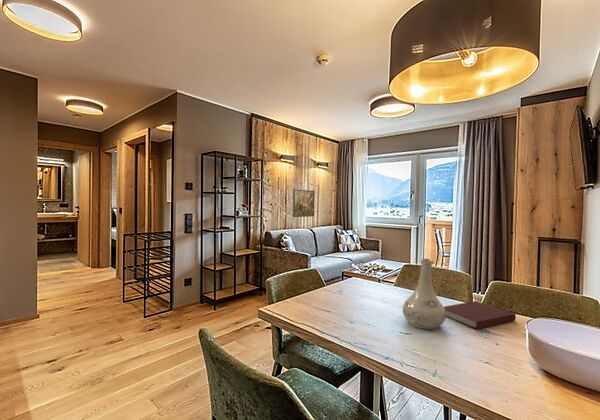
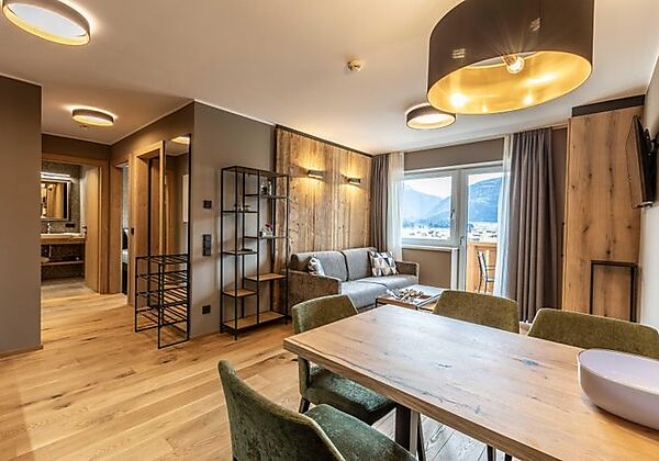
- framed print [292,188,315,218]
- notebook [443,300,517,330]
- vase [402,258,447,330]
